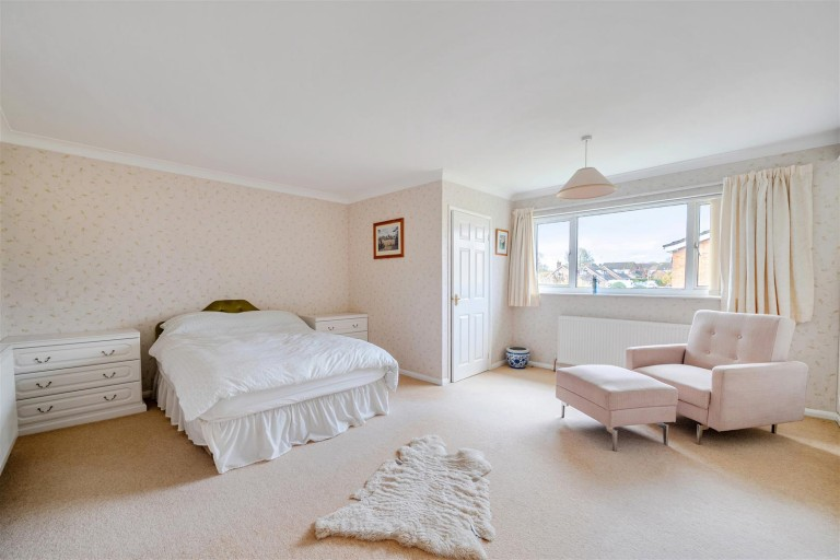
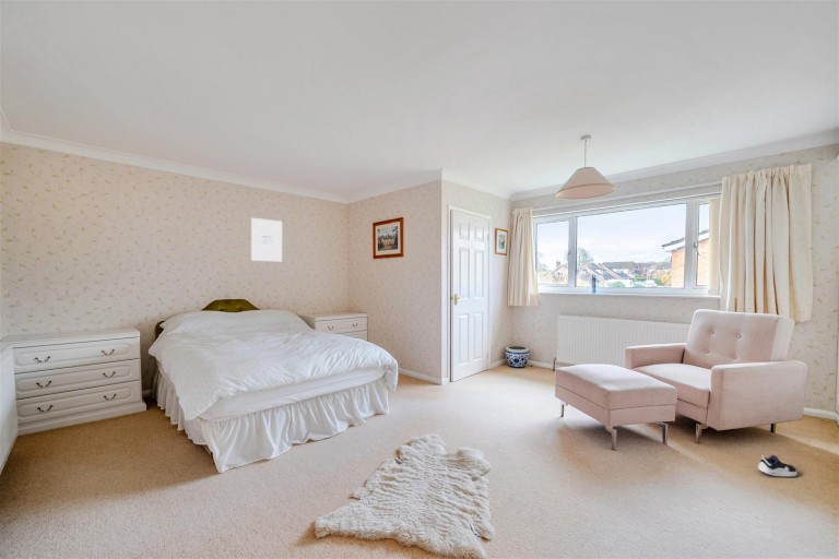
+ wall art [250,217,283,262]
+ shoe [757,454,799,478]
